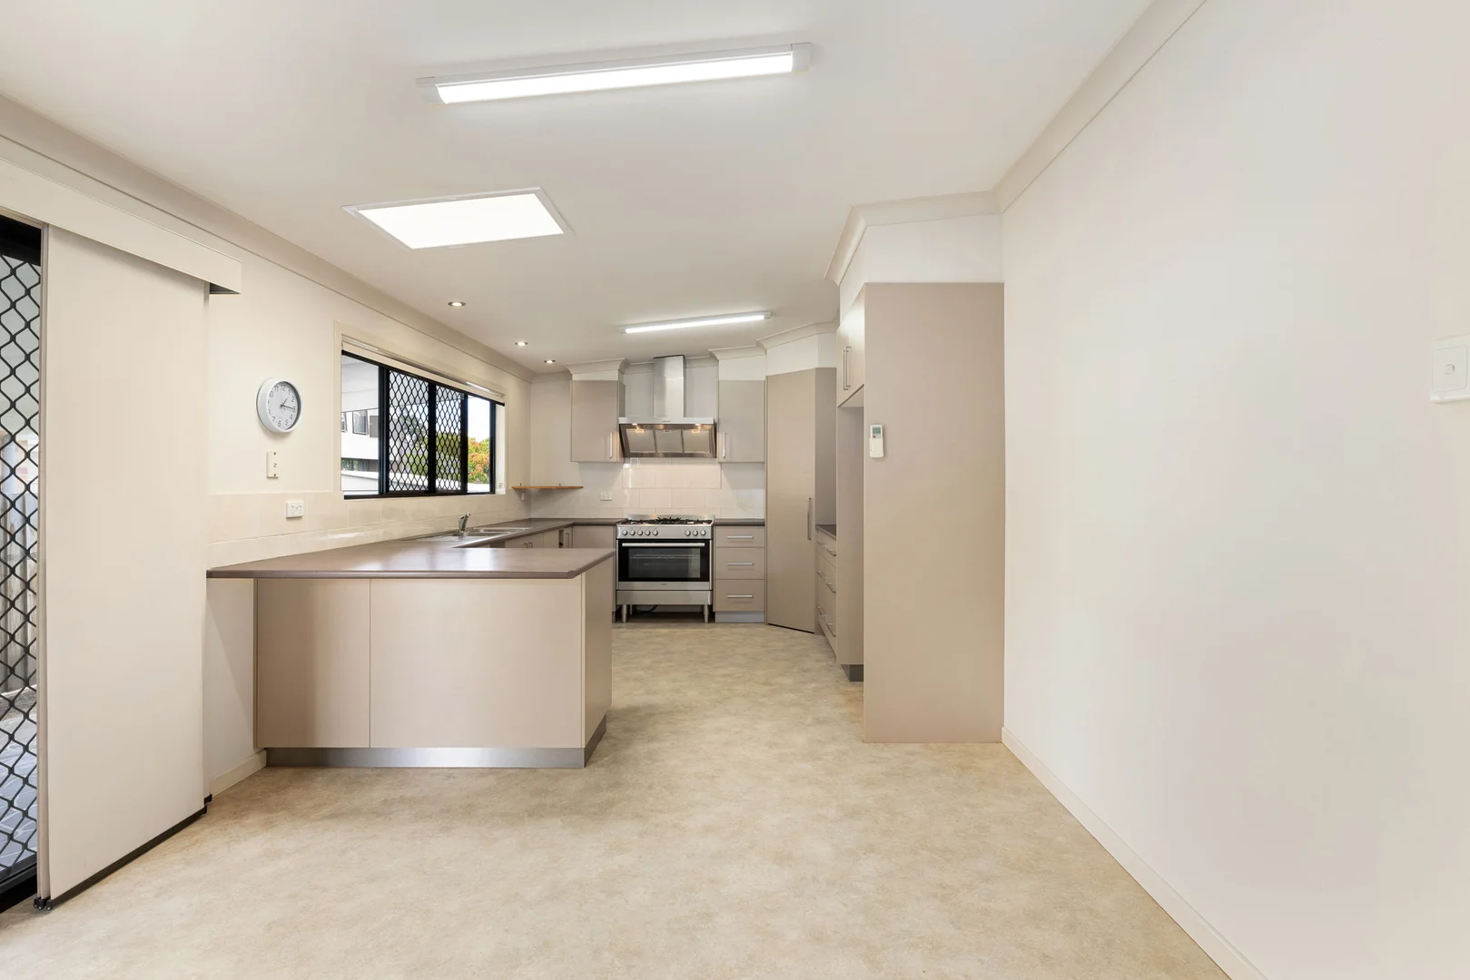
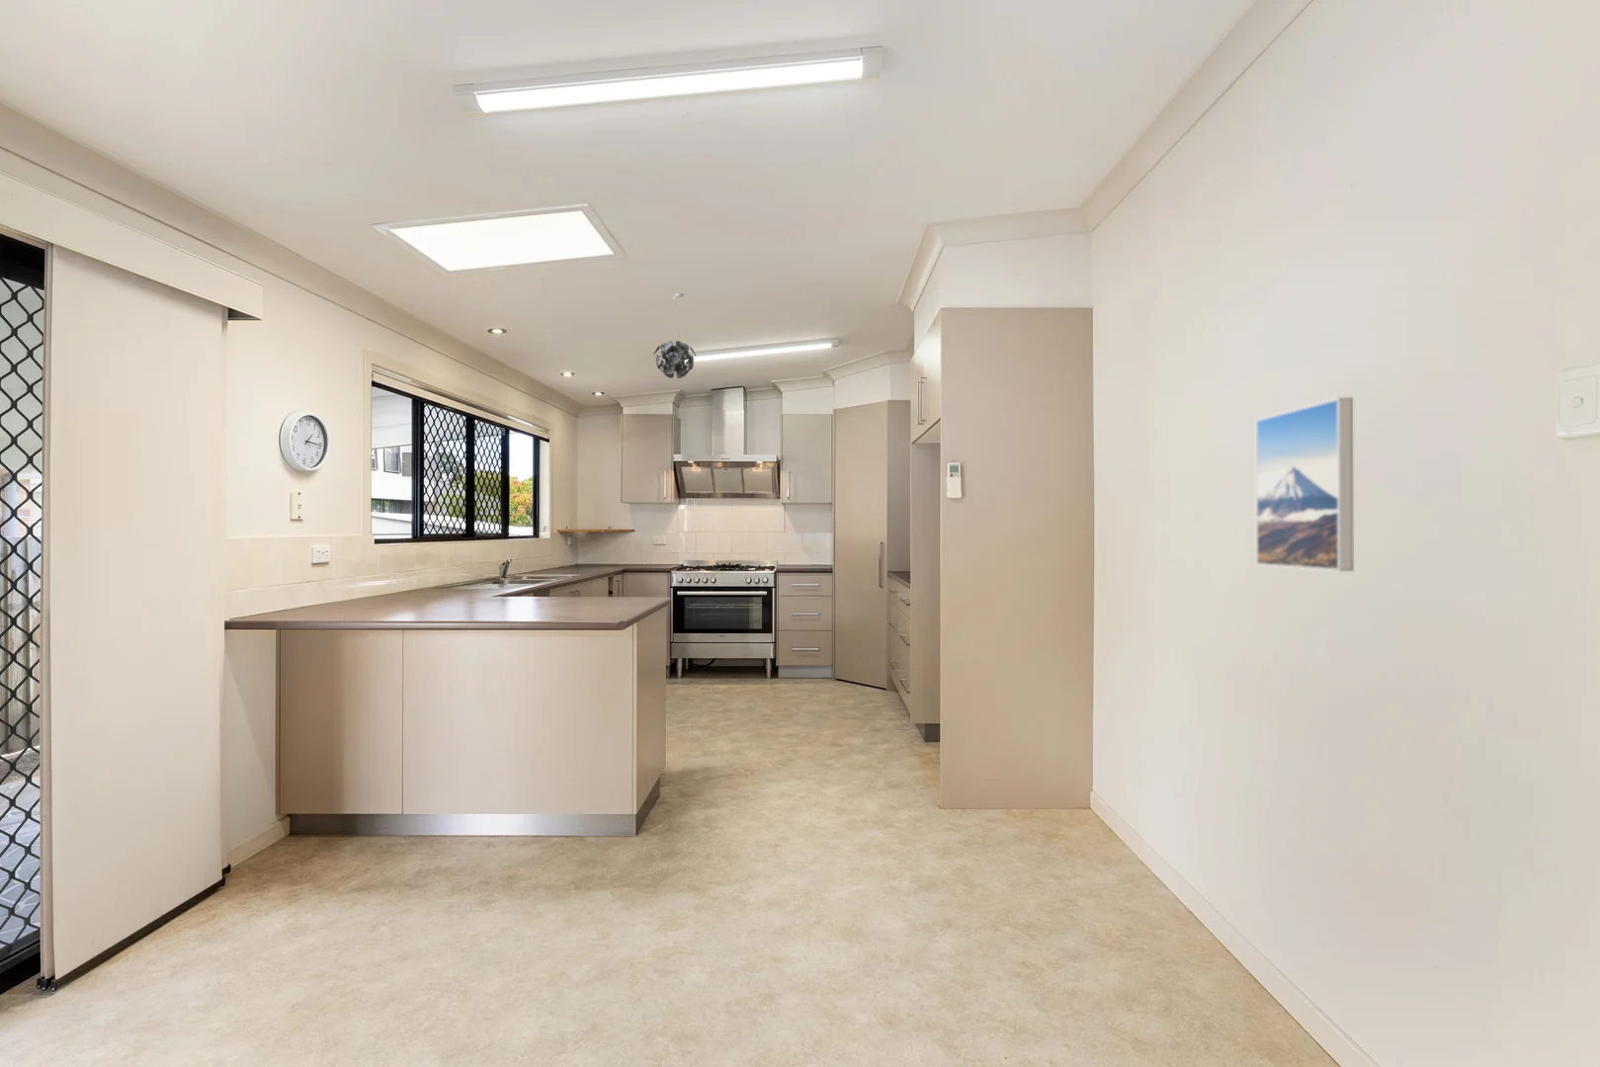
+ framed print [1255,397,1355,572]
+ pendant light [653,293,697,380]
